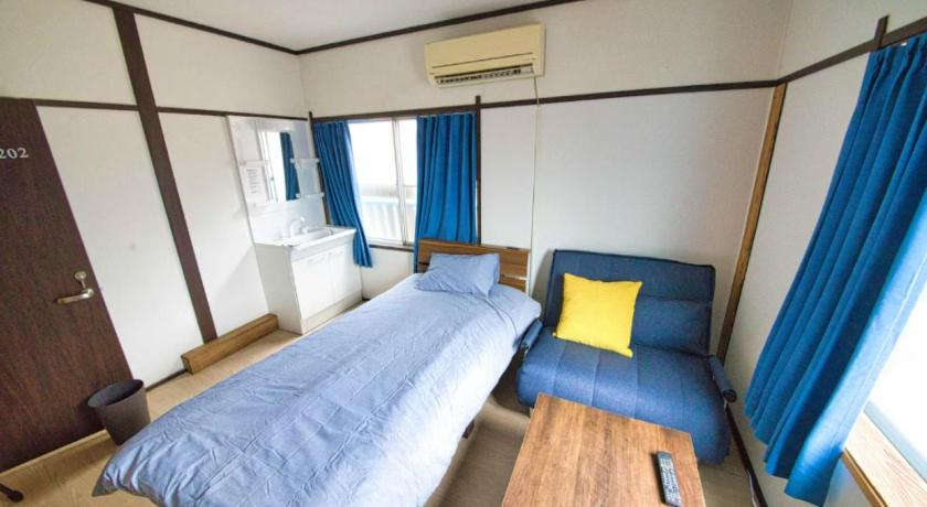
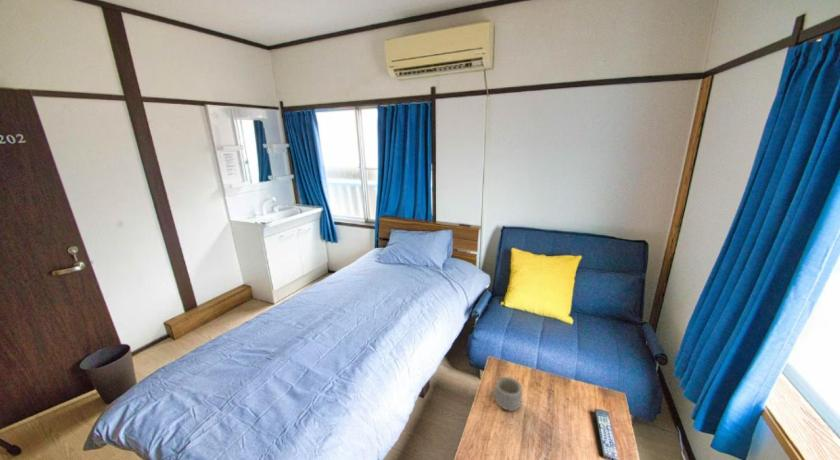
+ mug [488,376,523,412]
